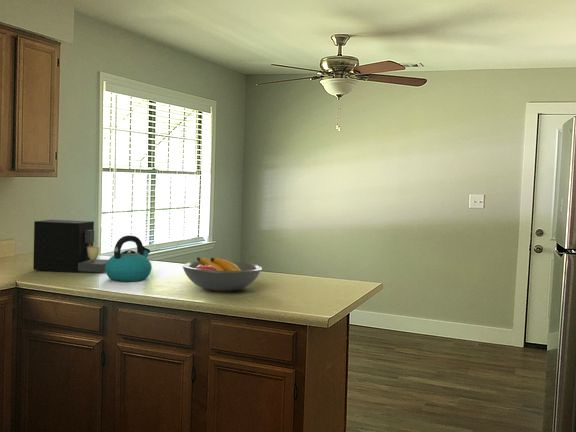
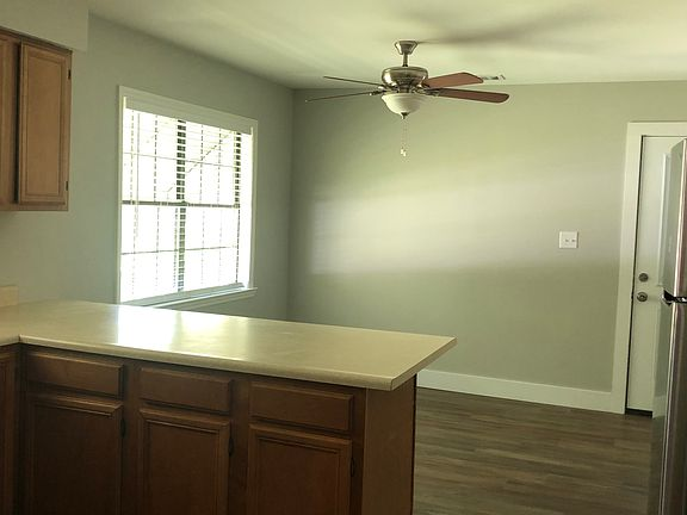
- kettle [105,234,152,282]
- coffee maker [32,219,109,273]
- fruit bowl [181,256,263,292]
